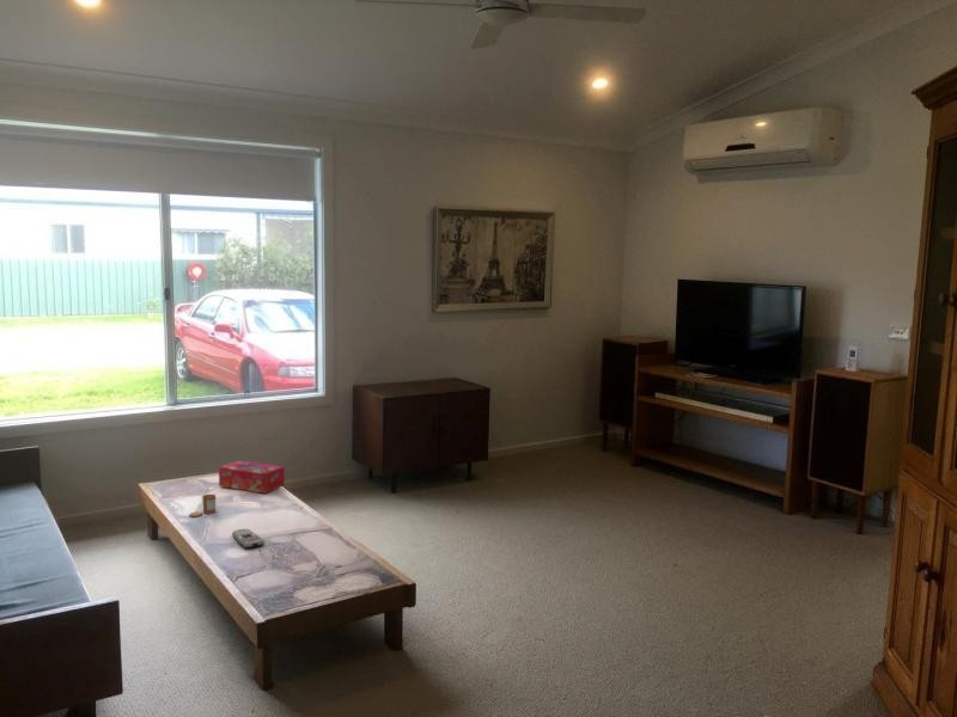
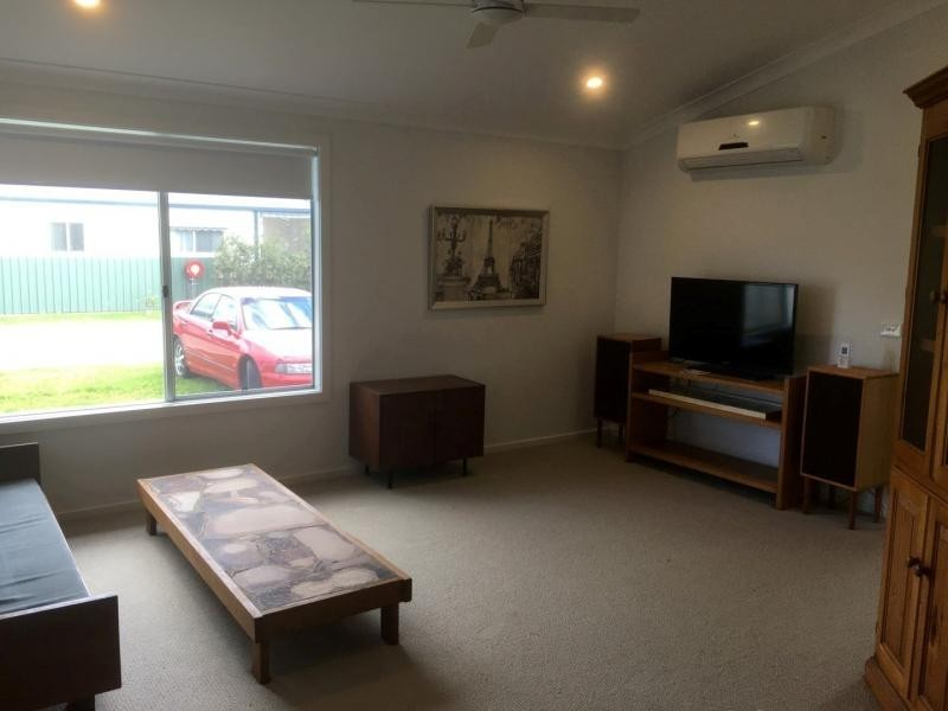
- tissue box [218,459,286,495]
- candle [188,494,217,519]
- remote control [231,528,266,550]
